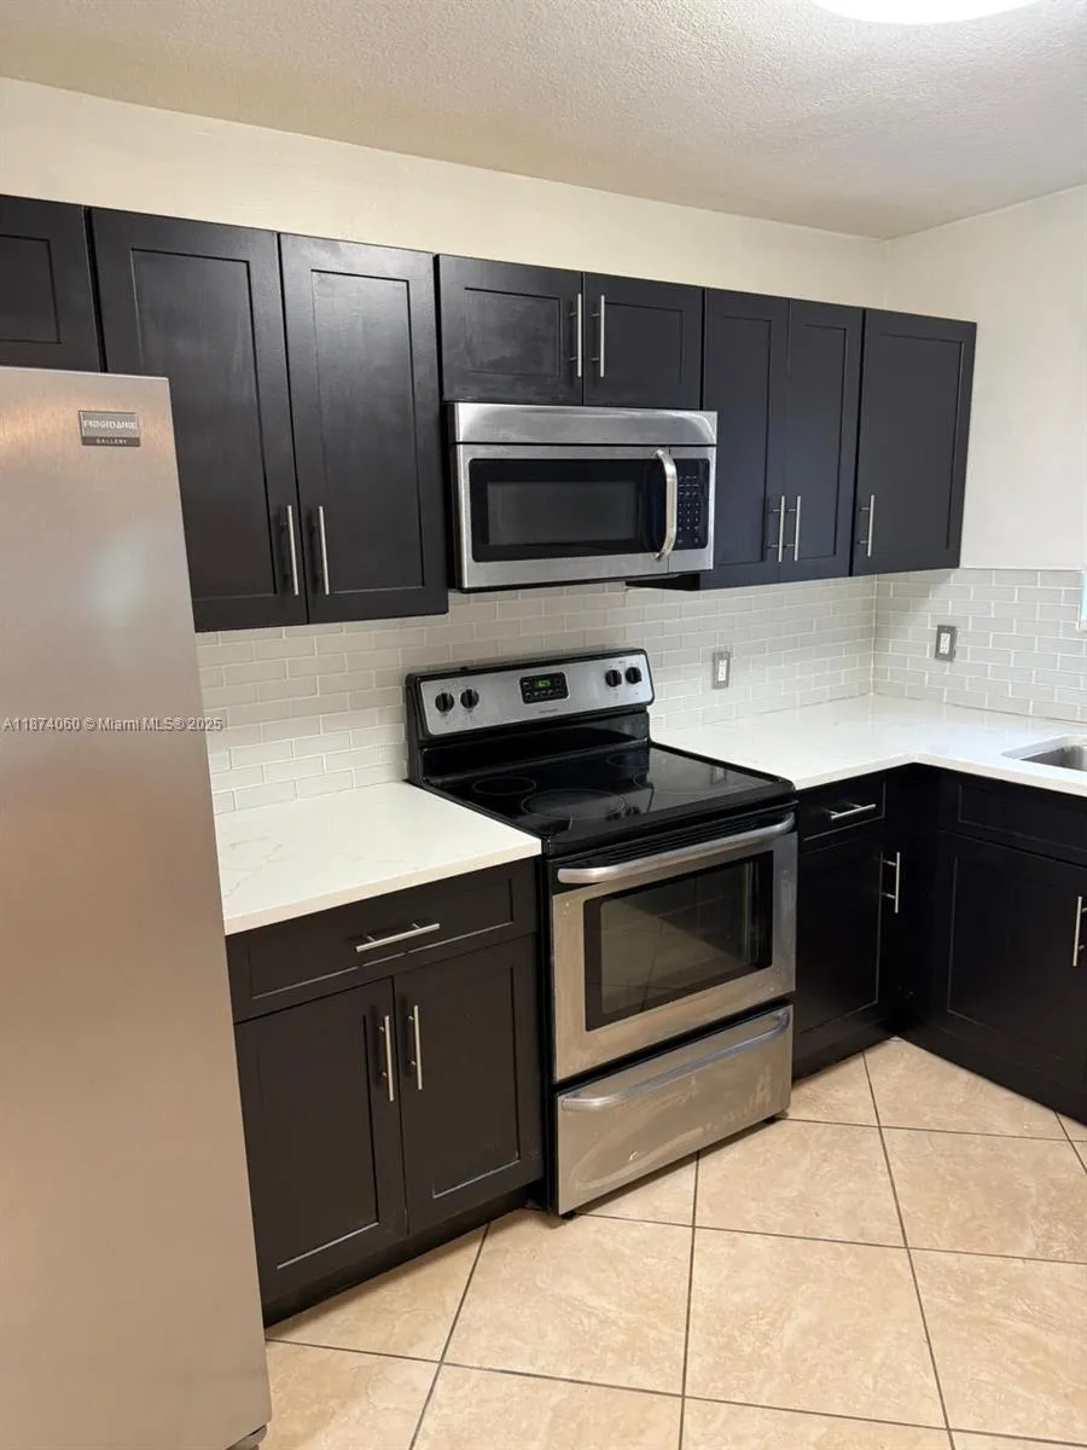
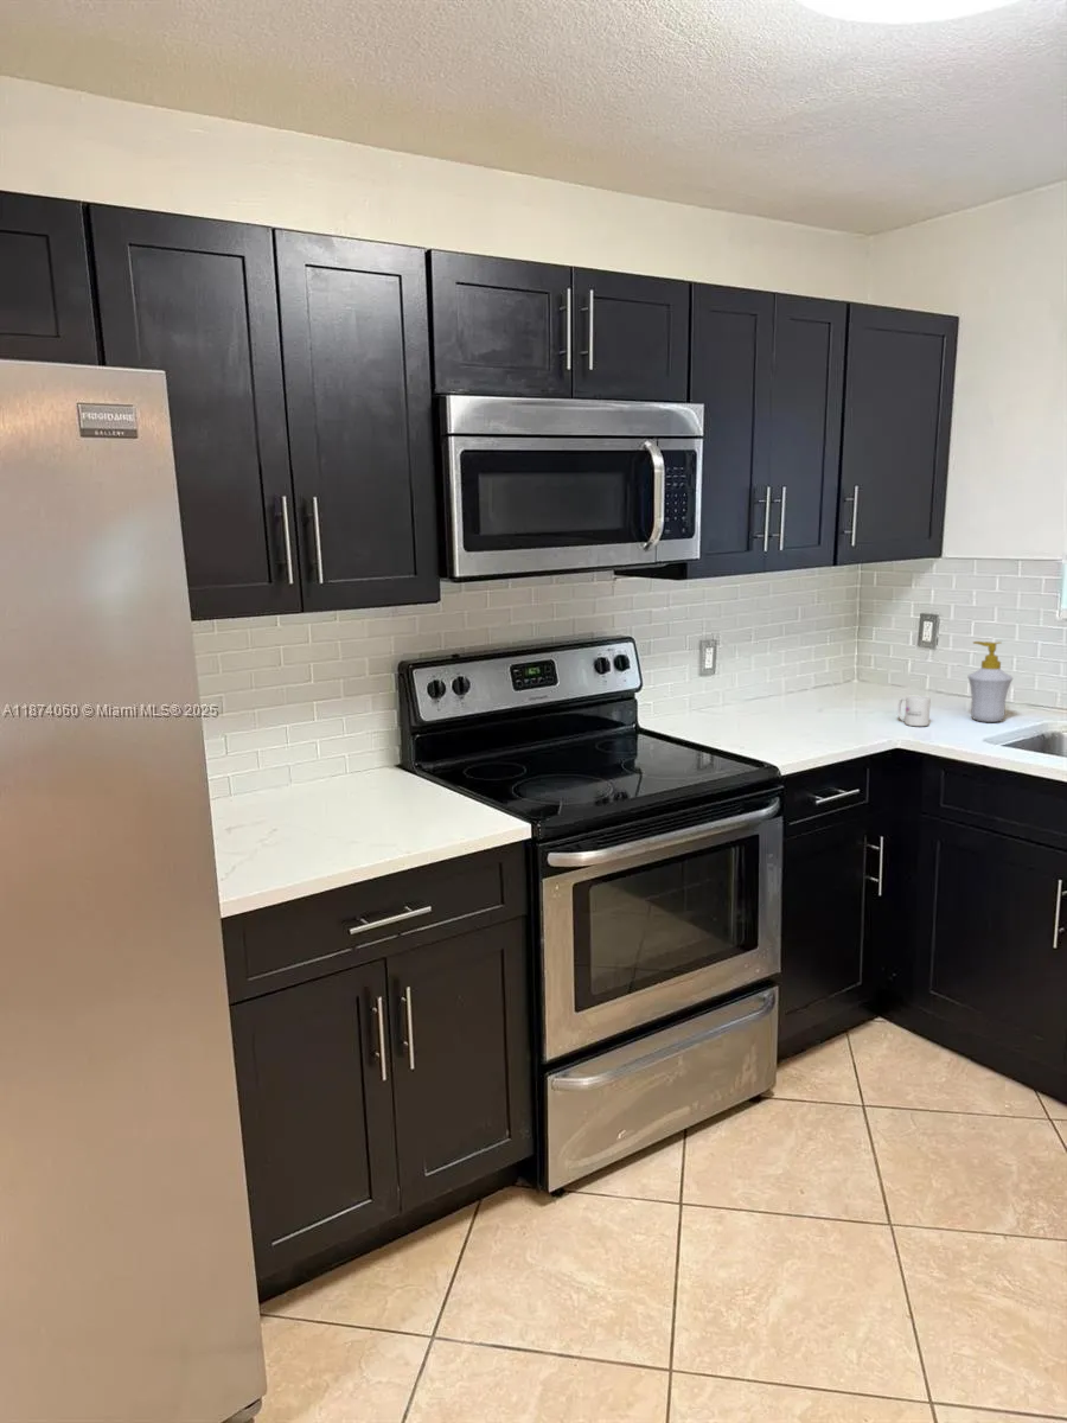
+ soap bottle [966,640,1014,723]
+ mug [896,695,932,727]
